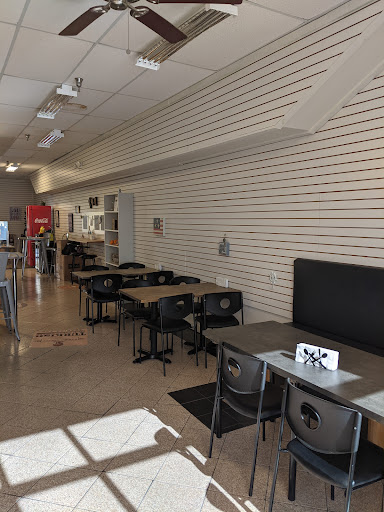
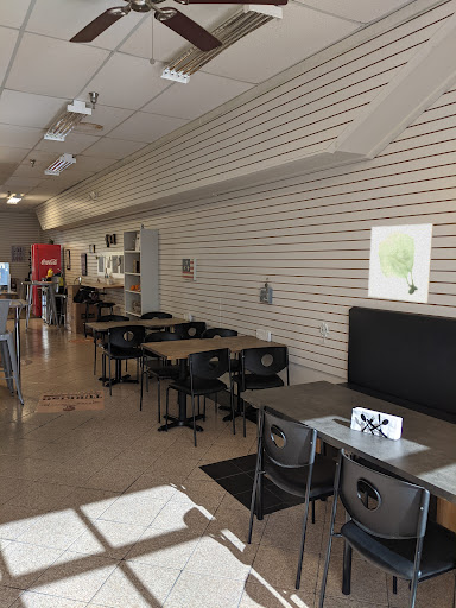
+ wall art [367,223,435,304]
